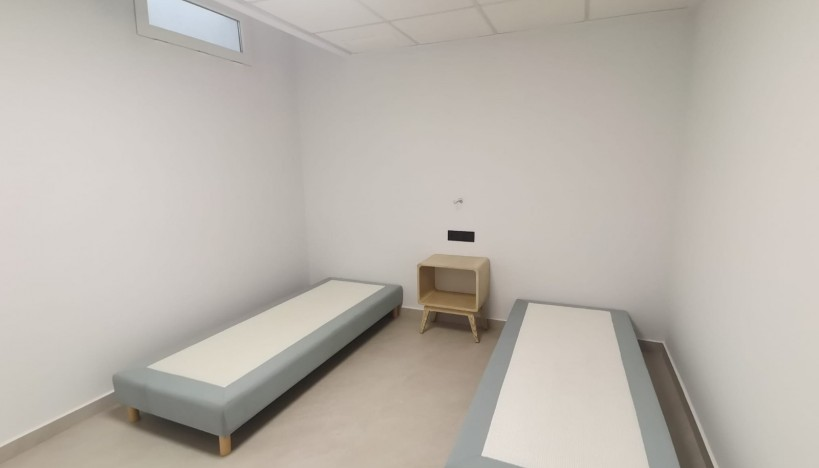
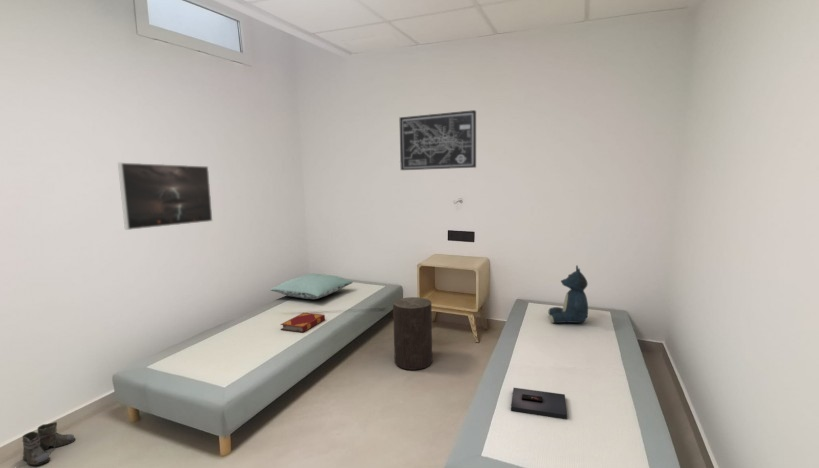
+ book [510,387,568,420]
+ wall art [398,109,477,171]
+ boots [17,421,76,468]
+ stool [392,296,433,371]
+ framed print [117,162,213,231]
+ teddy bear [547,264,589,324]
+ pillow [269,273,354,300]
+ hardback book [279,312,326,333]
